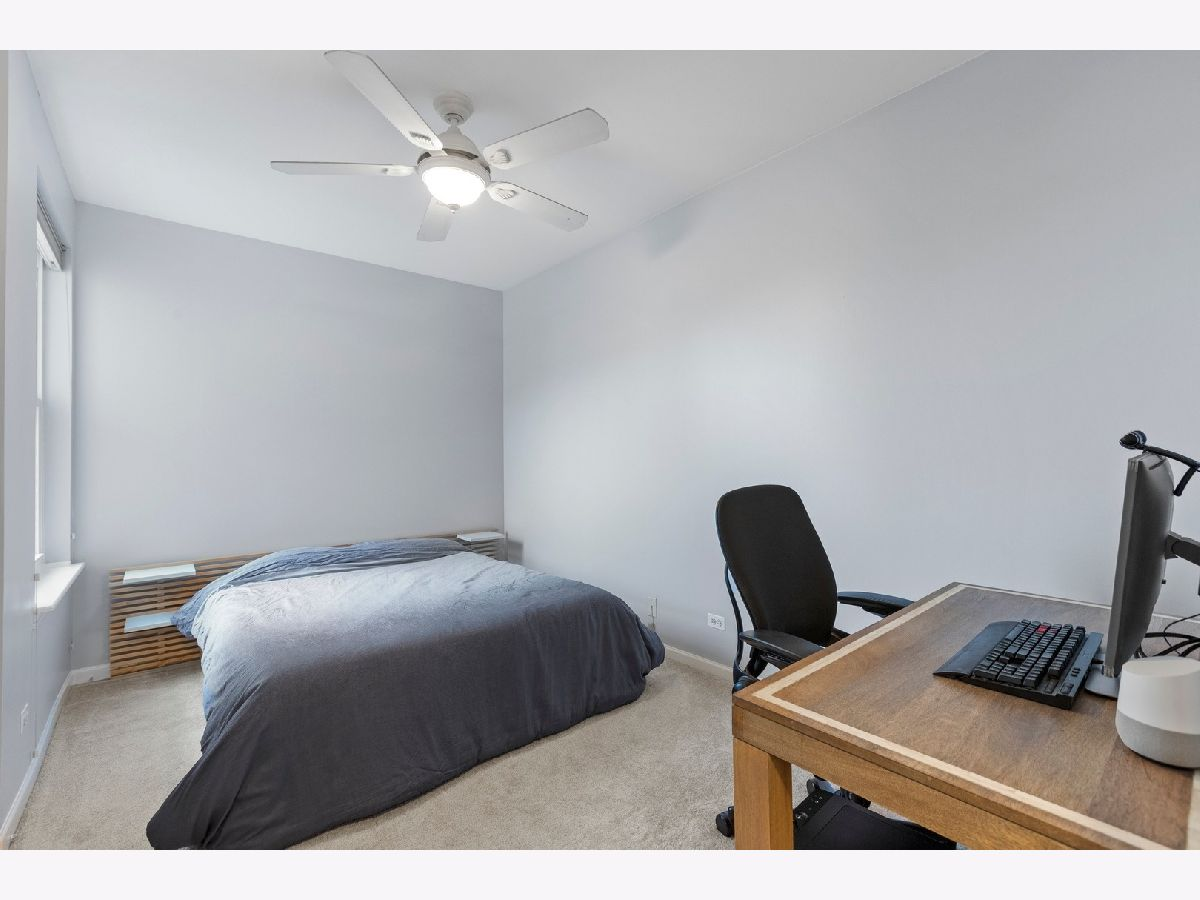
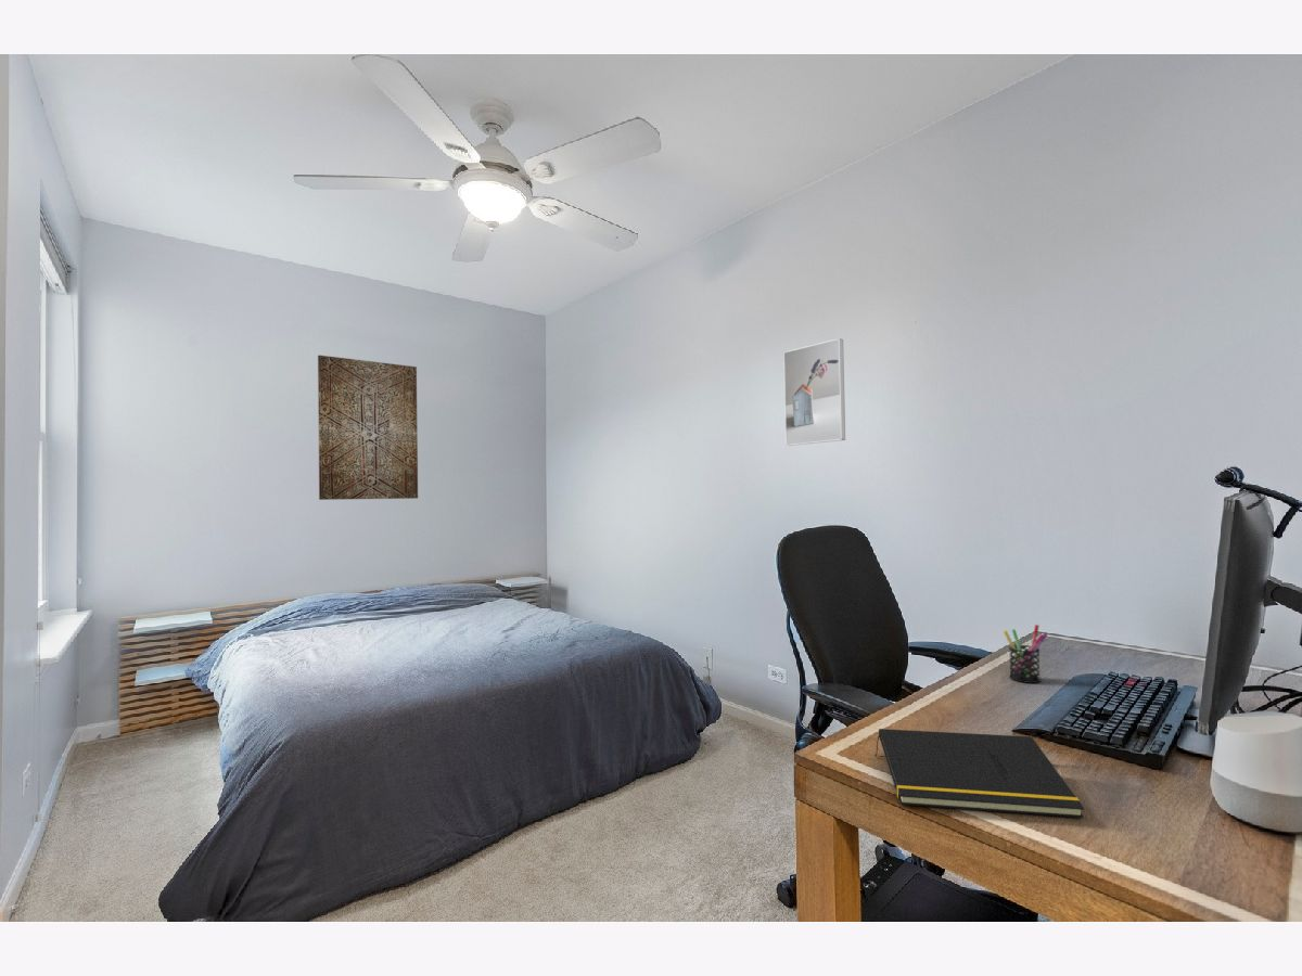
+ notepad [875,728,1085,819]
+ pen holder [1003,624,1049,684]
+ wall art [317,355,419,501]
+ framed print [782,337,846,447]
